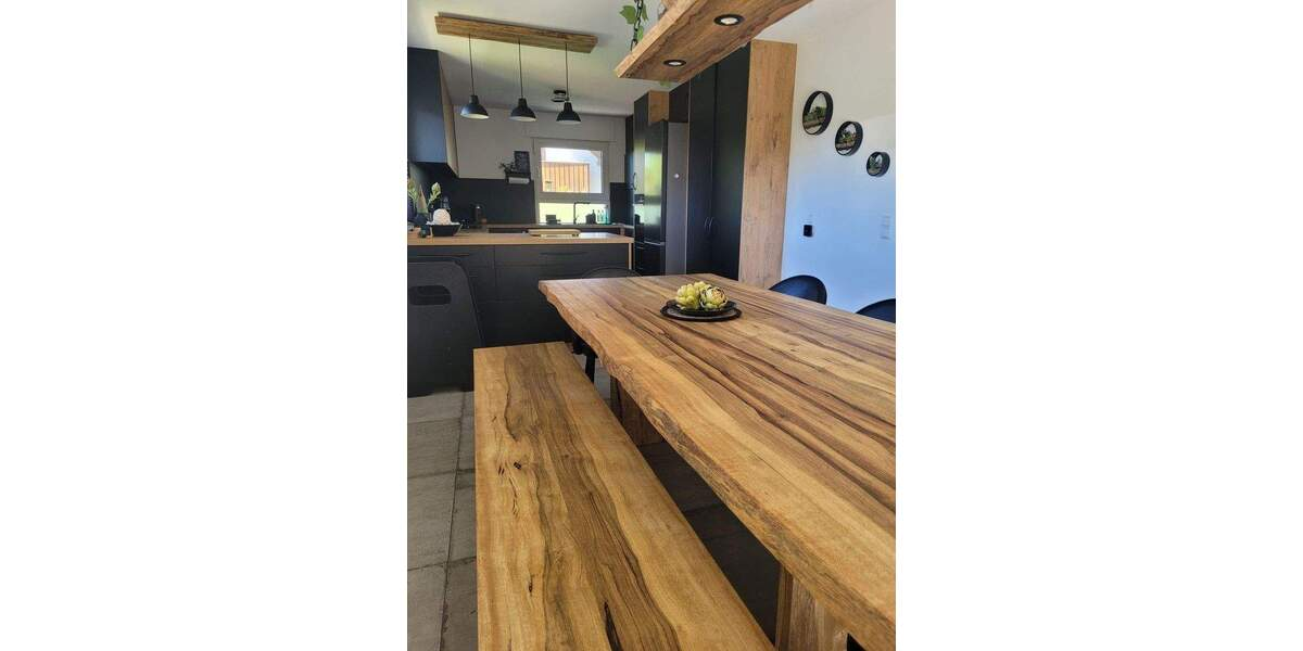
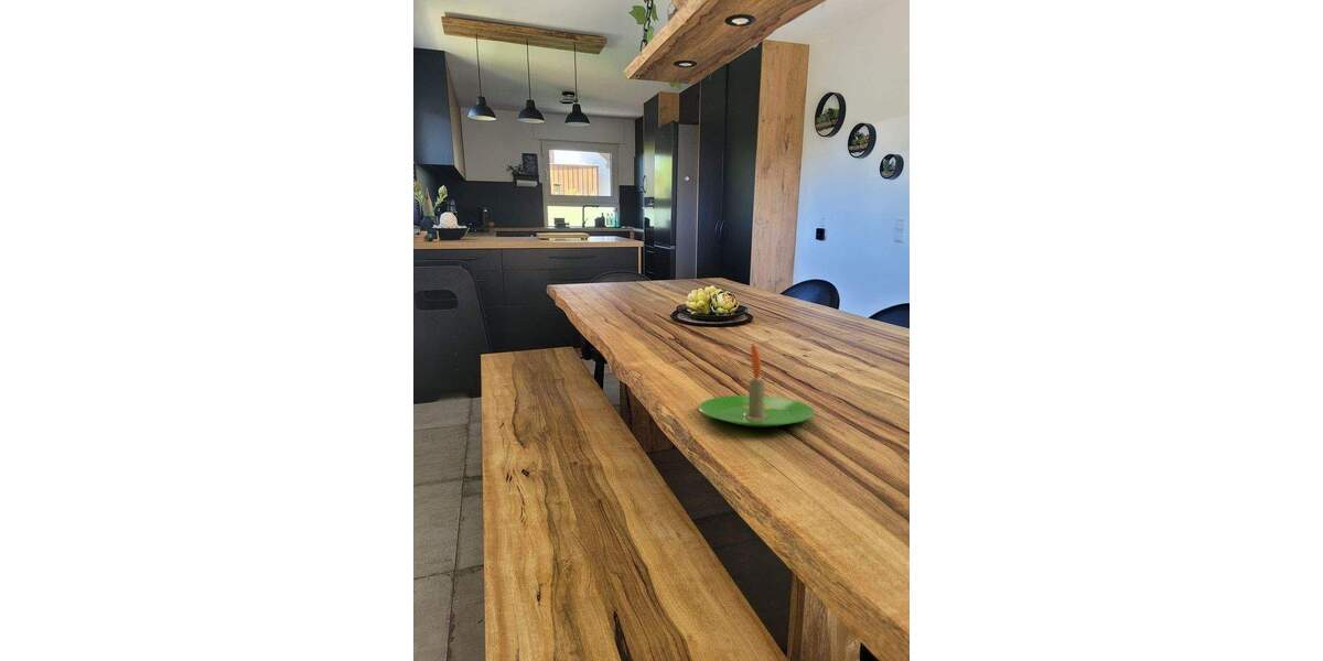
+ candle [698,342,816,427]
